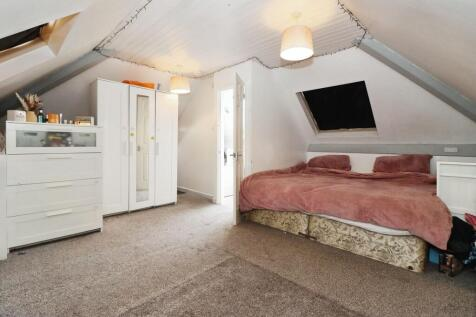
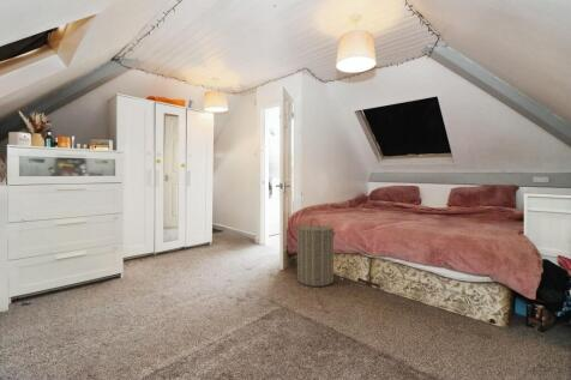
+ laundry hamper [296,218,337,288]
